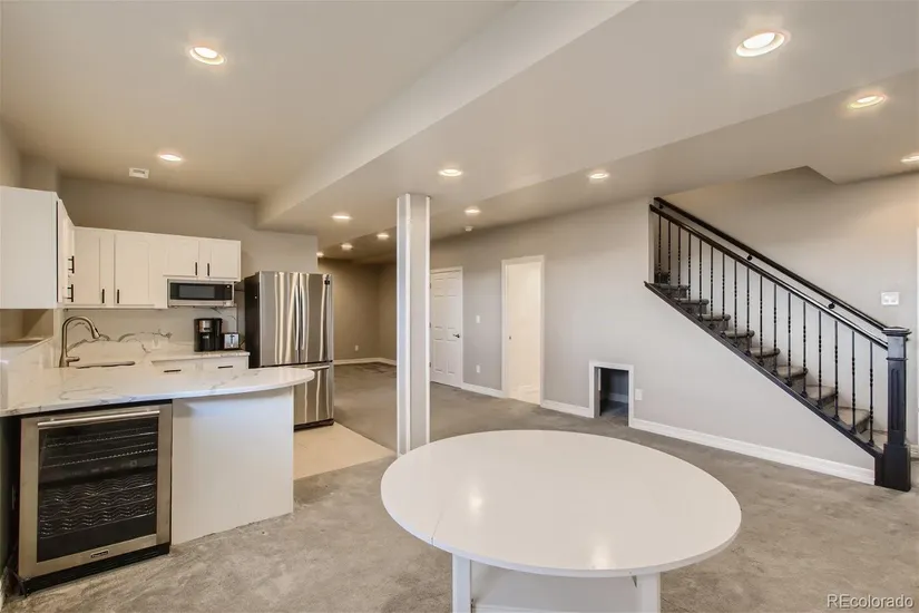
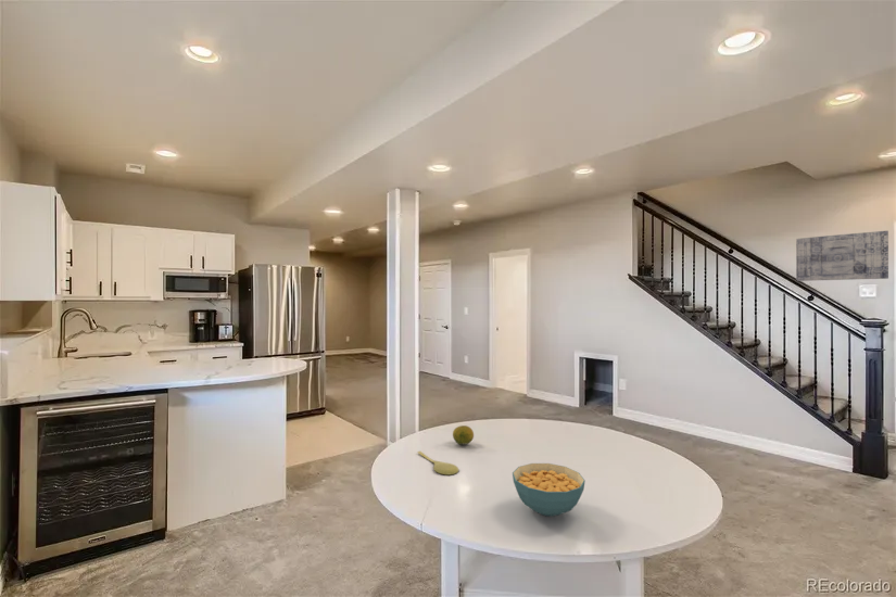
+ cereal bowl [512,462,586,518]
+ wall art [795,230,889,282]
+ spoon [416,450,459,475]
+ fruit [452,424,475,446]
